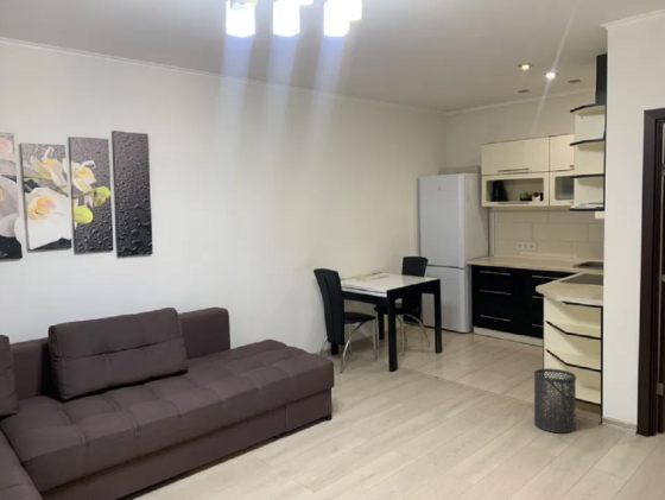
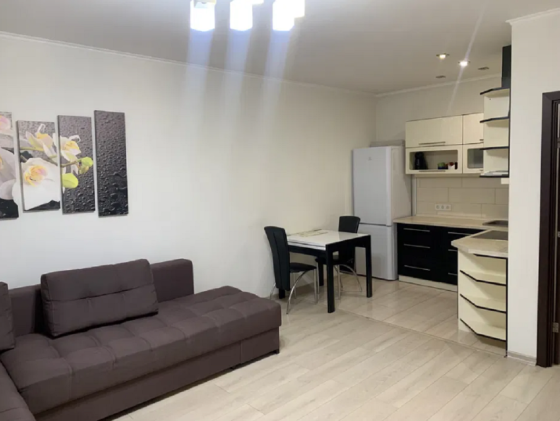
- trash can [533,367,577,433]
